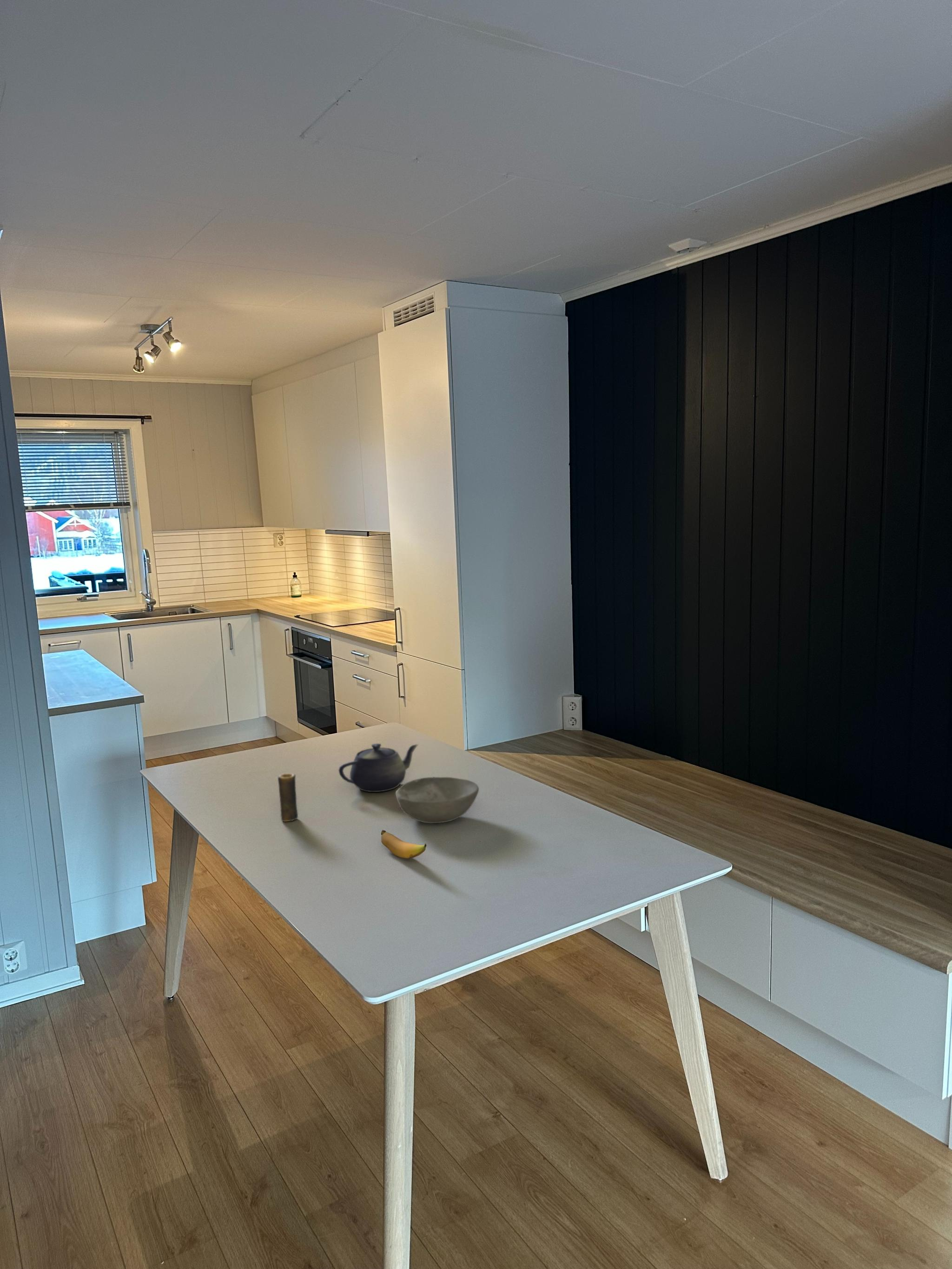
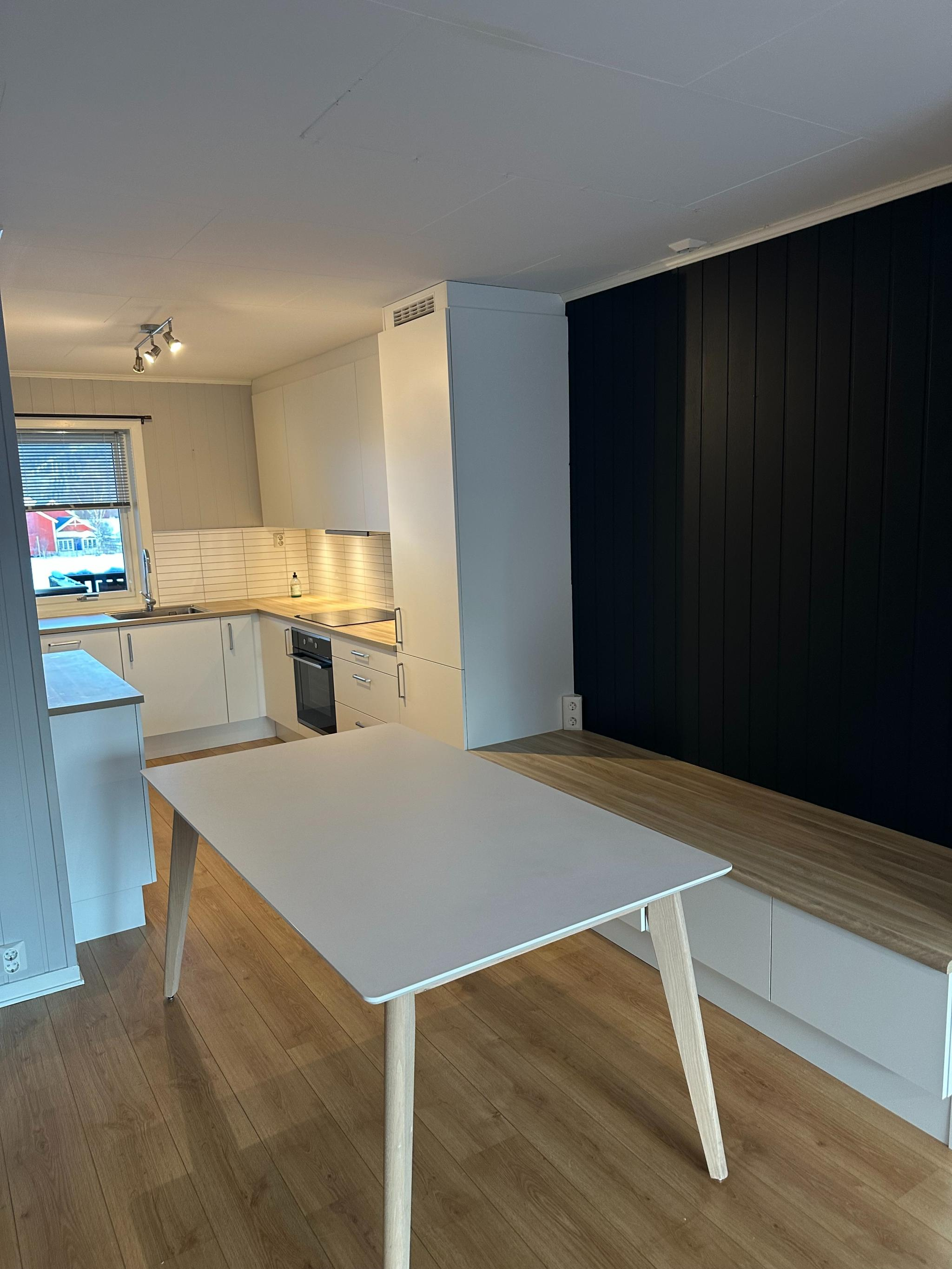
- banana [381,830,427,859]
- teapot [338,743,419,793]
- candle [278,773,298,822]
- bowl [395,777,479,824]
